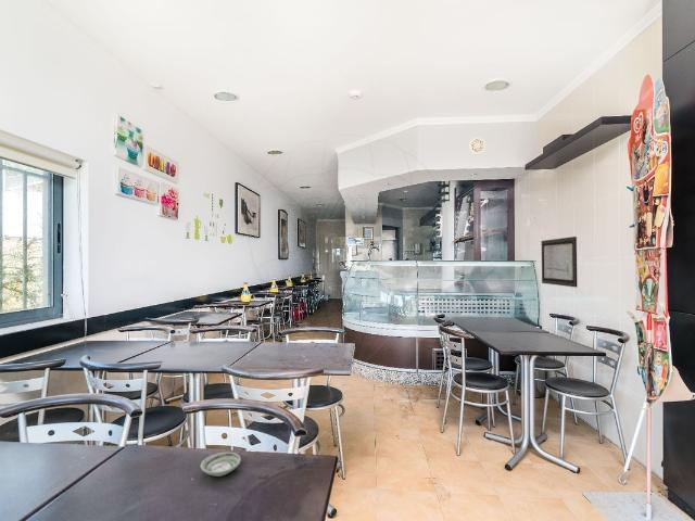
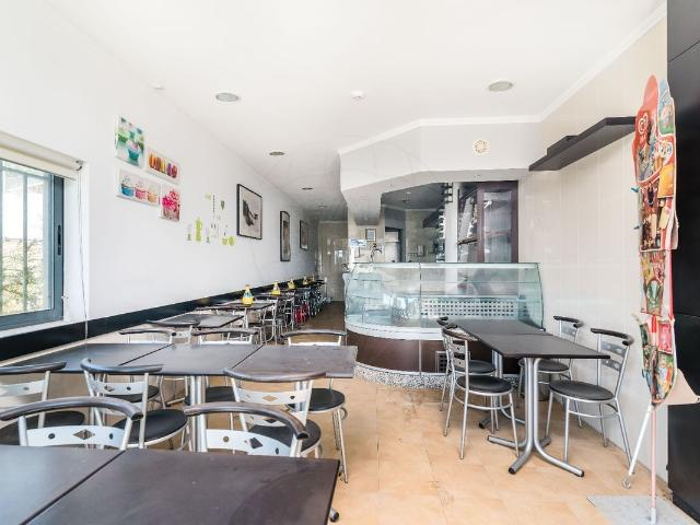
- wall art [541,236,579,289]
- saucer [200,452,242,478]
